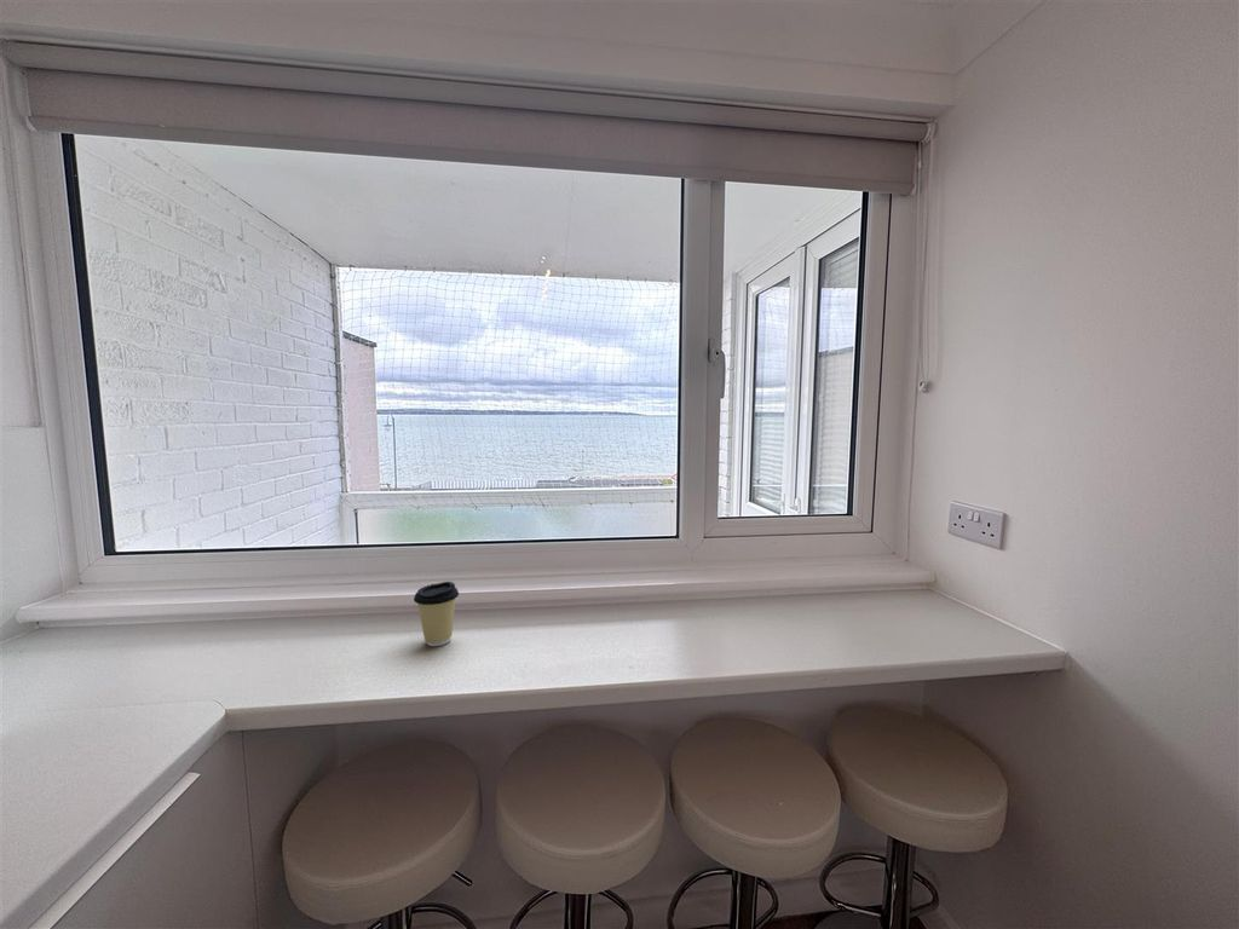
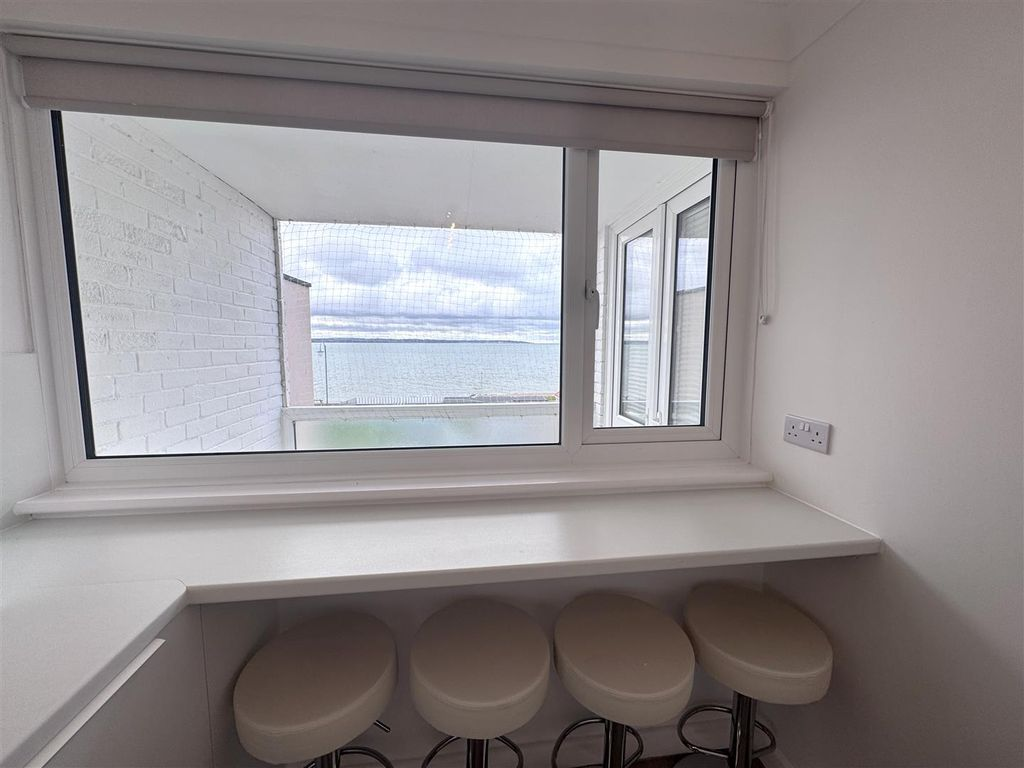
- coffee cup [413,581,460,647]
